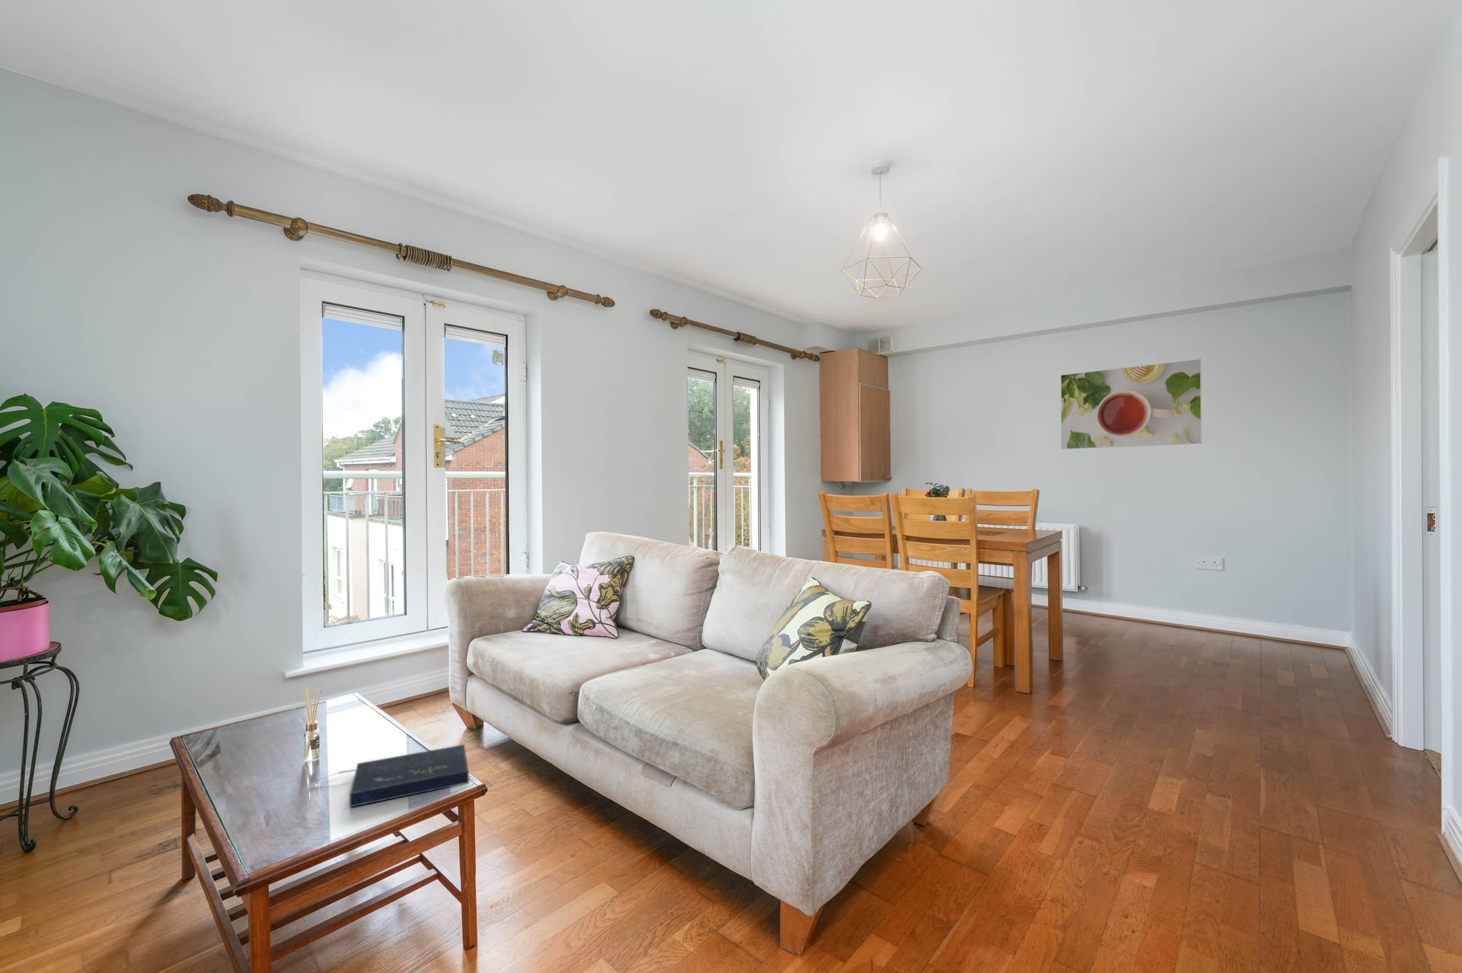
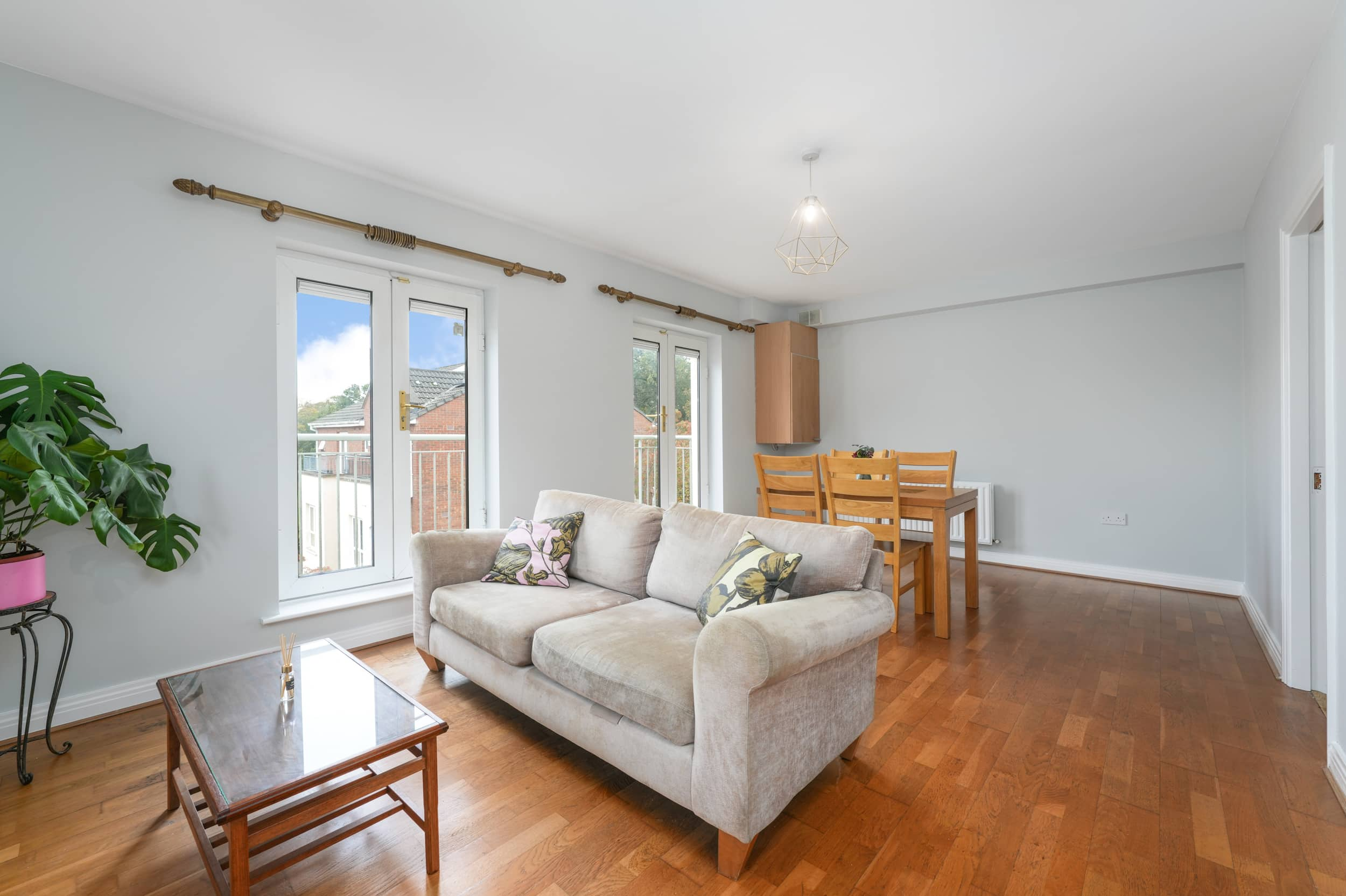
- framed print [1060,358,1202,450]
- book [313,744,469,808]
